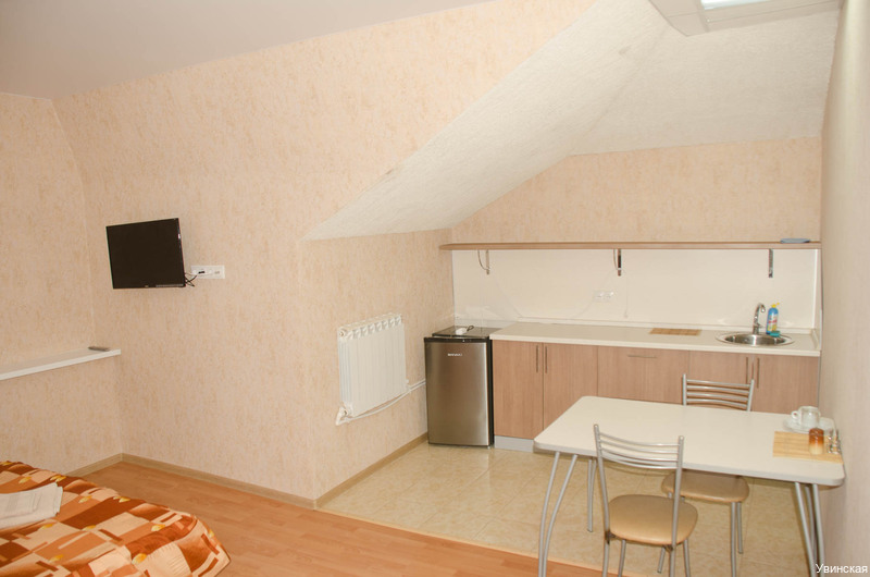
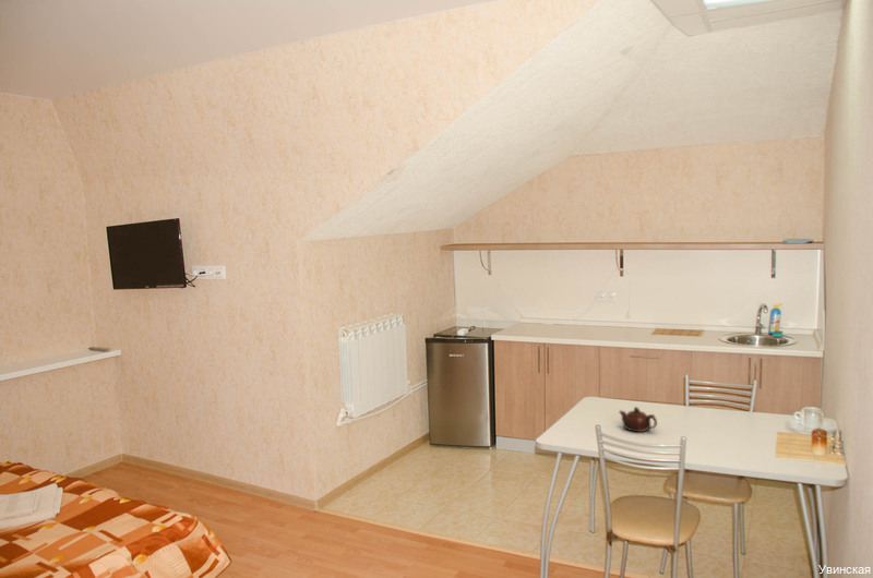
+ teapot [618,406,658,433]
